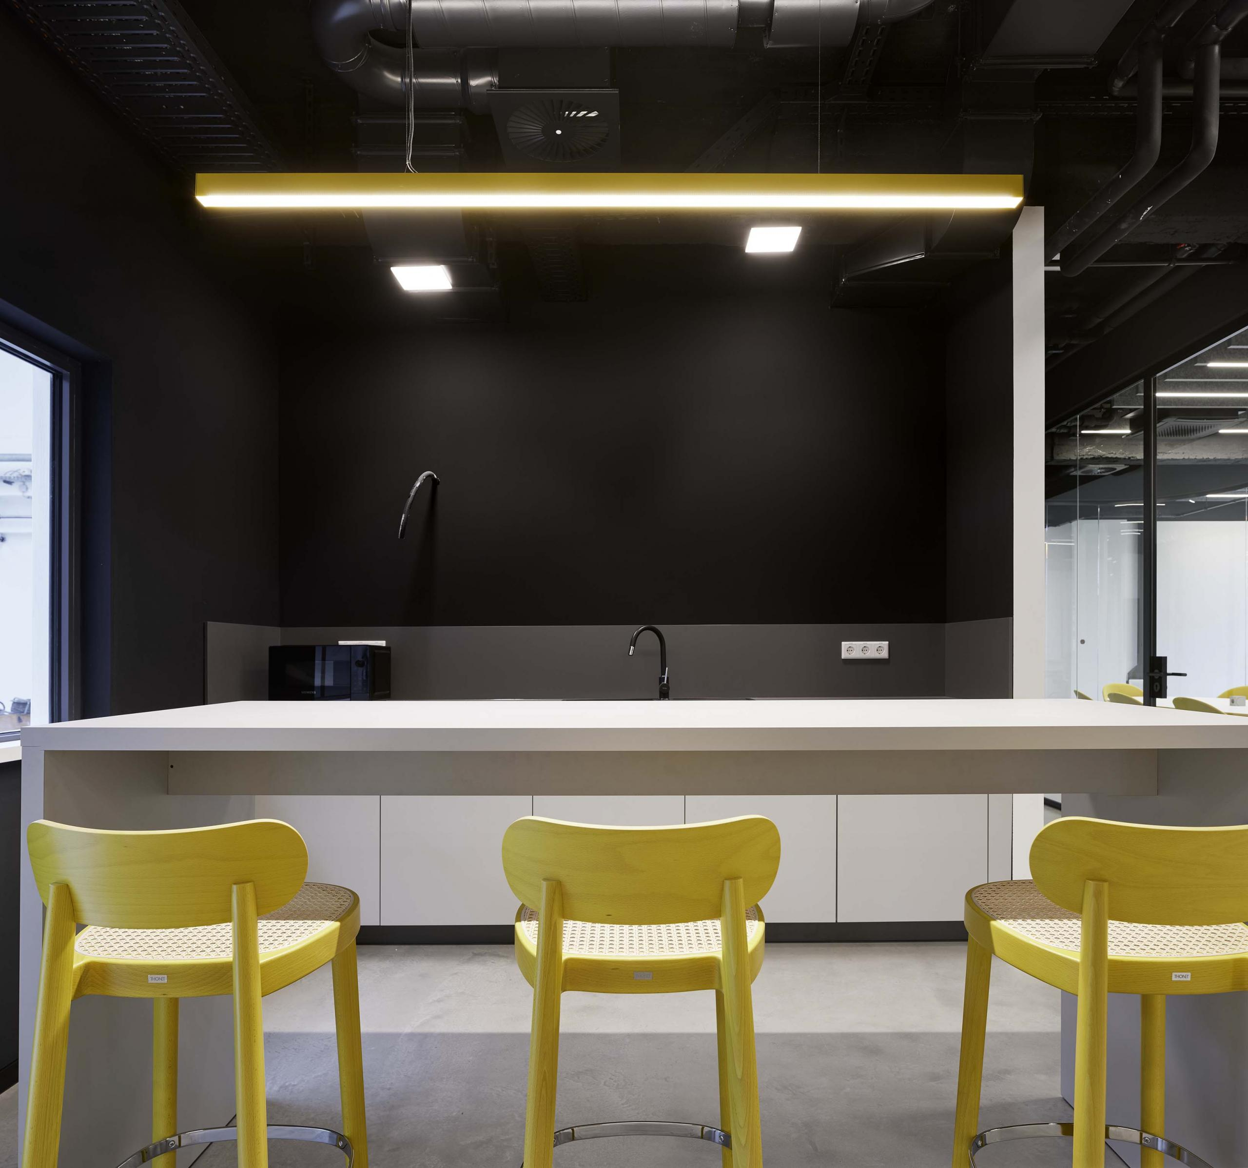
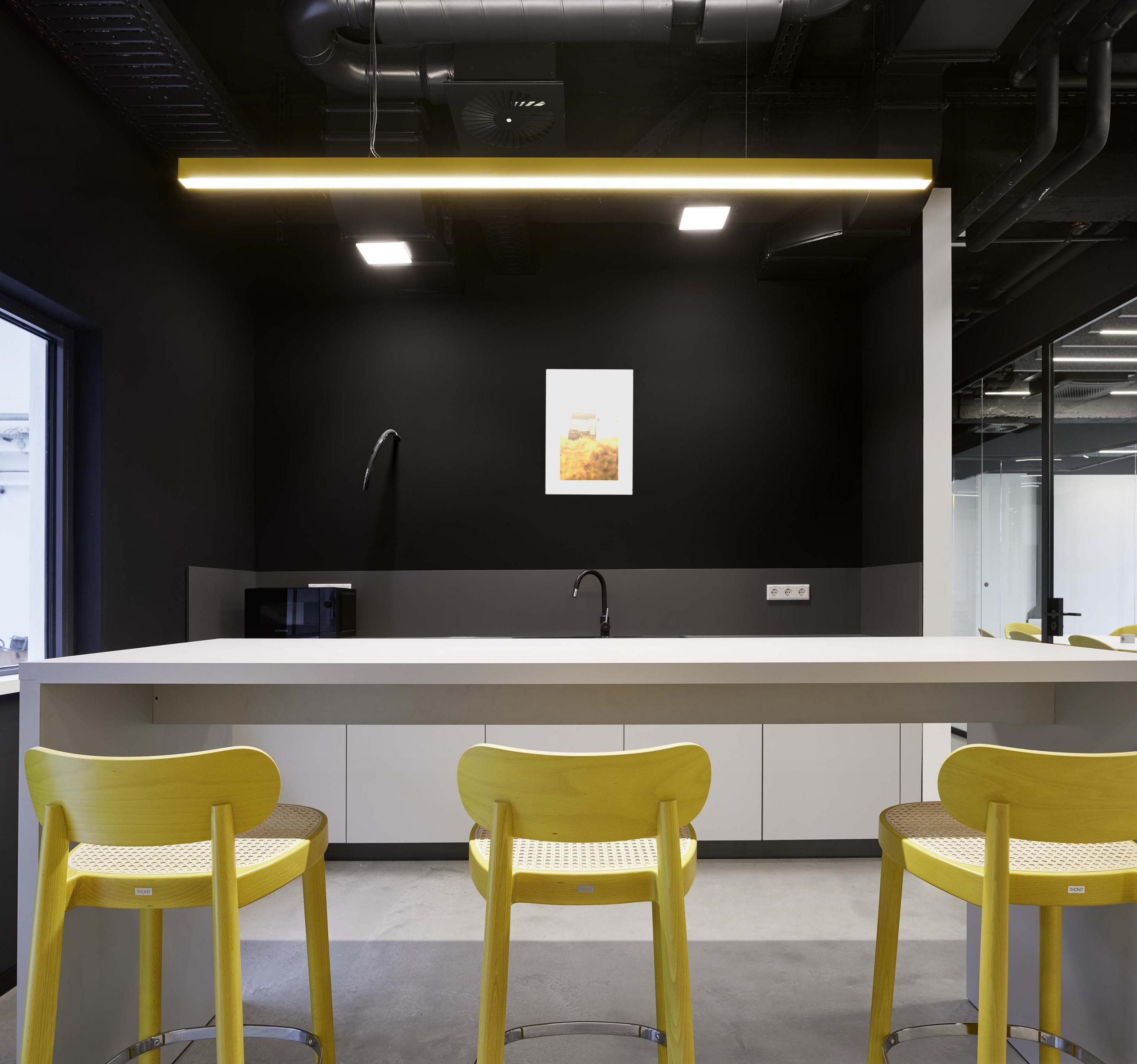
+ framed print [545,369,633,495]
